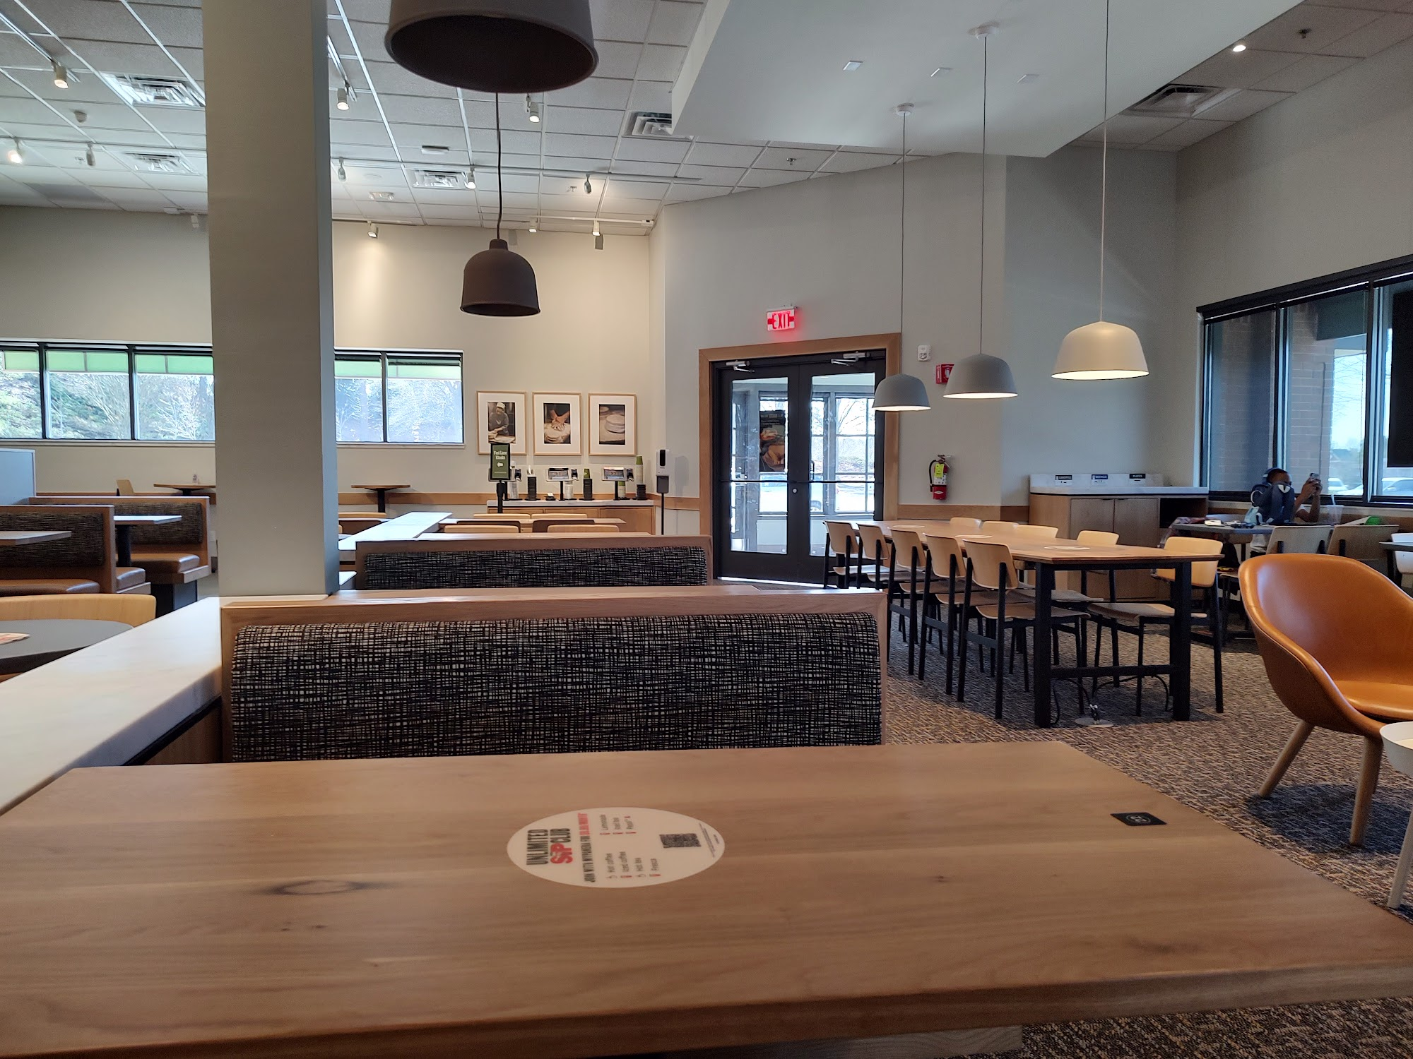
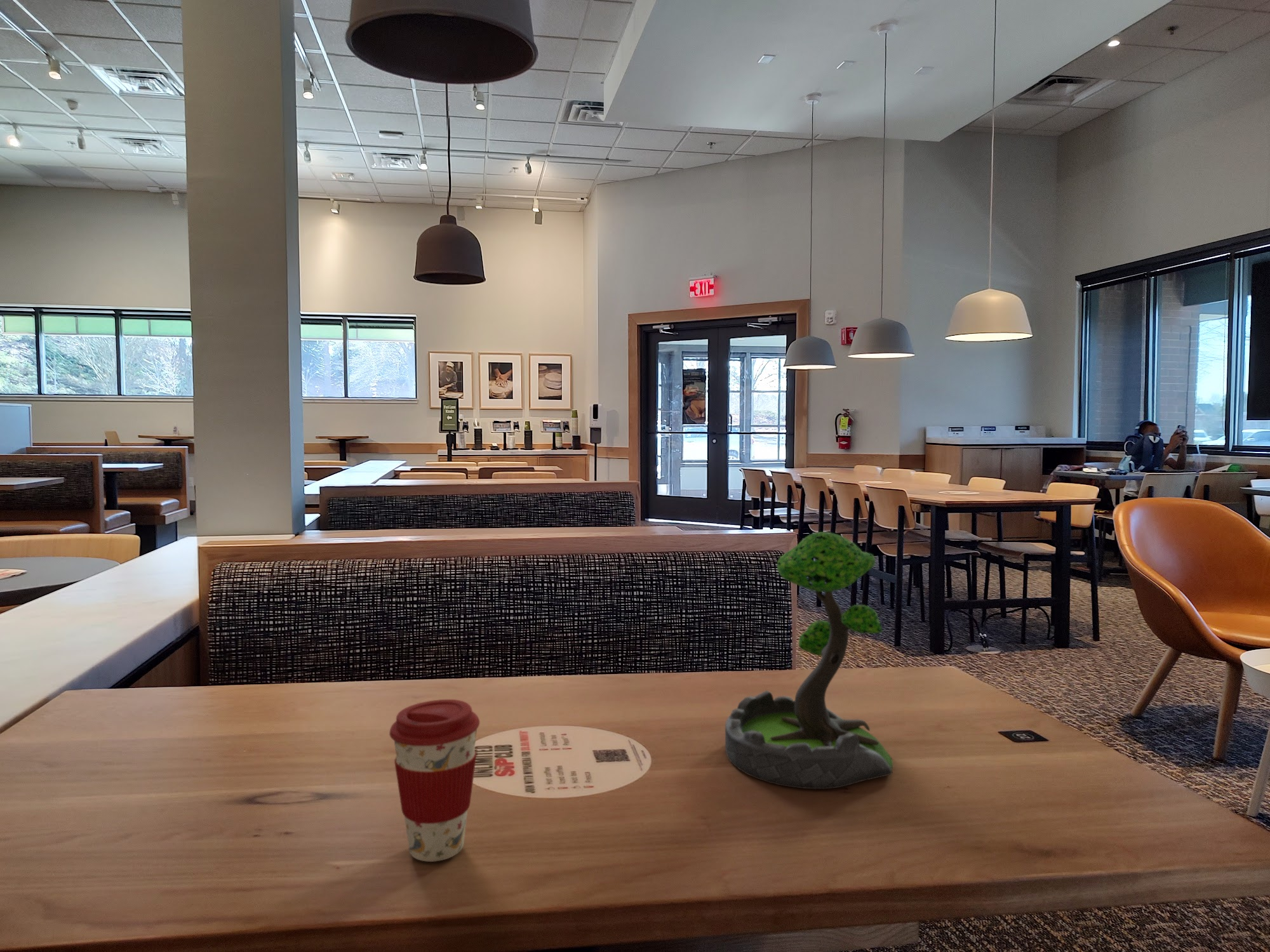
+ plant [725,531,894,790]
+ coffee cup [389,699,480,863]
